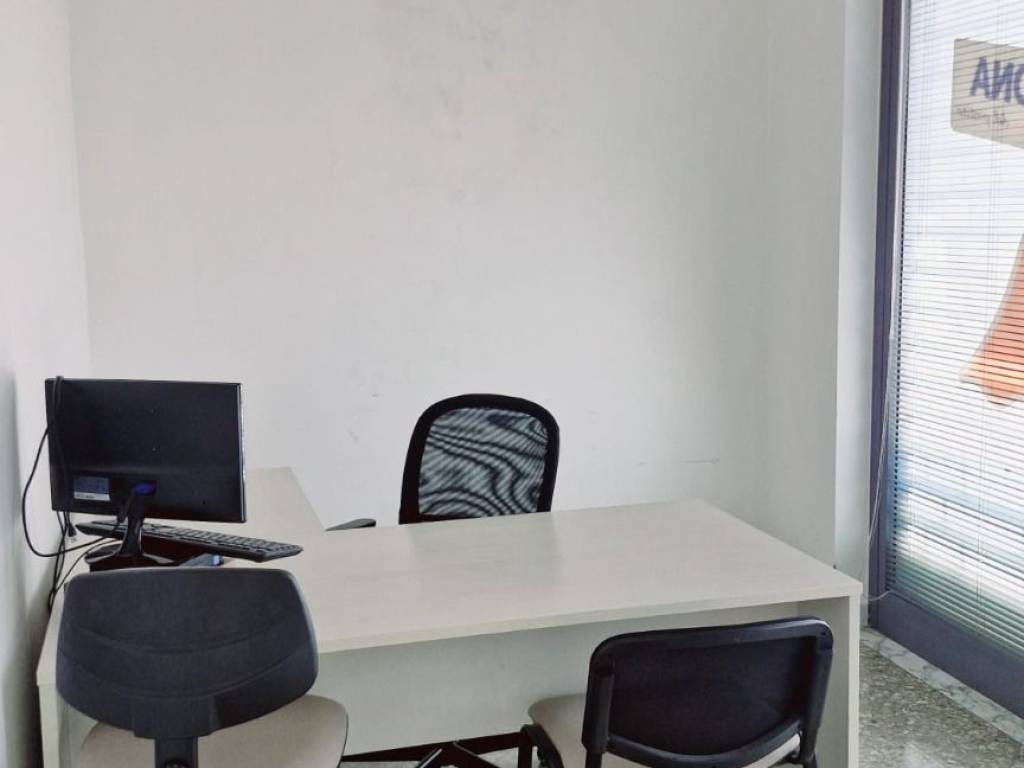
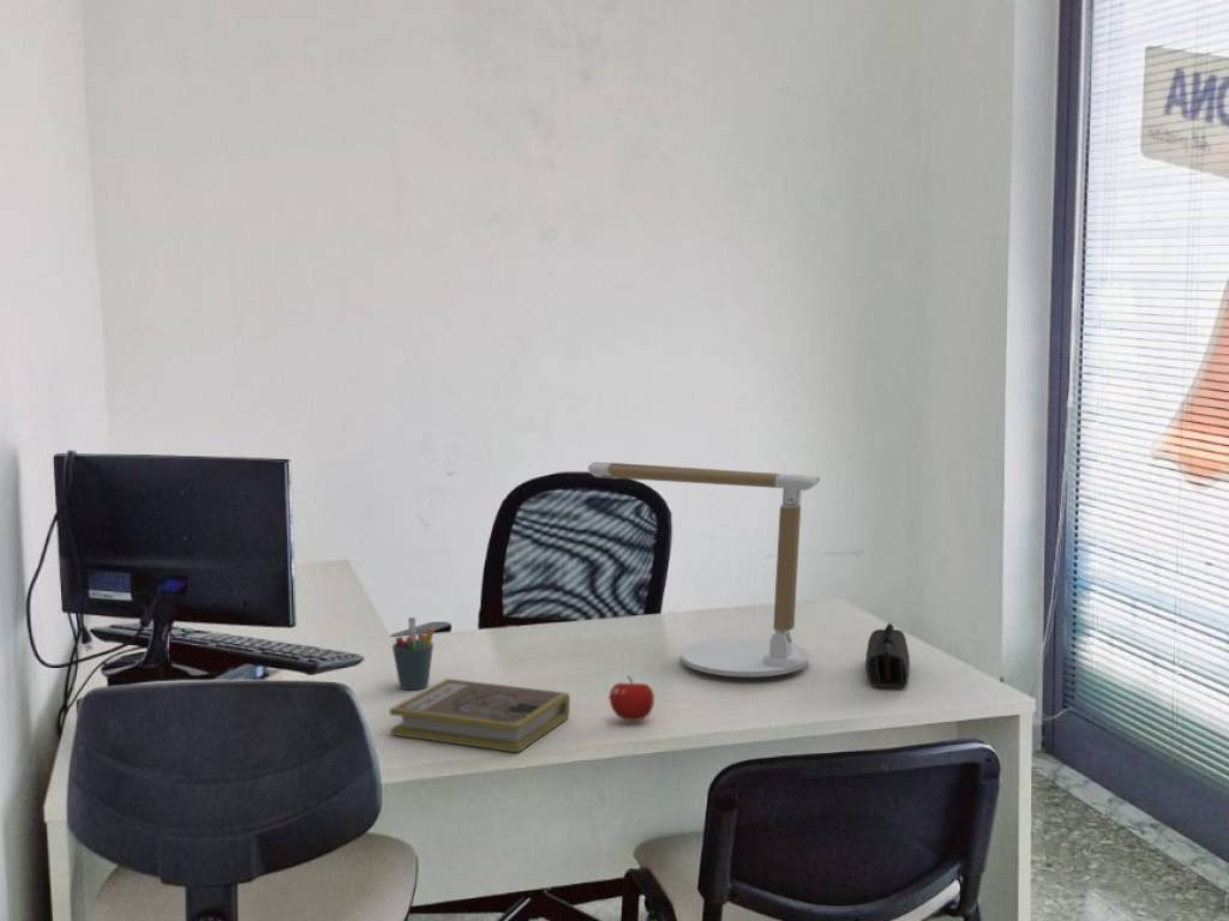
+ desk lamp [587,462,821,678]
+ pencil case [864,622,911,688]
+ pen holder [391,616,436,691]
+ apple [608,675,655,722]
+ book [388,678,571,753]
